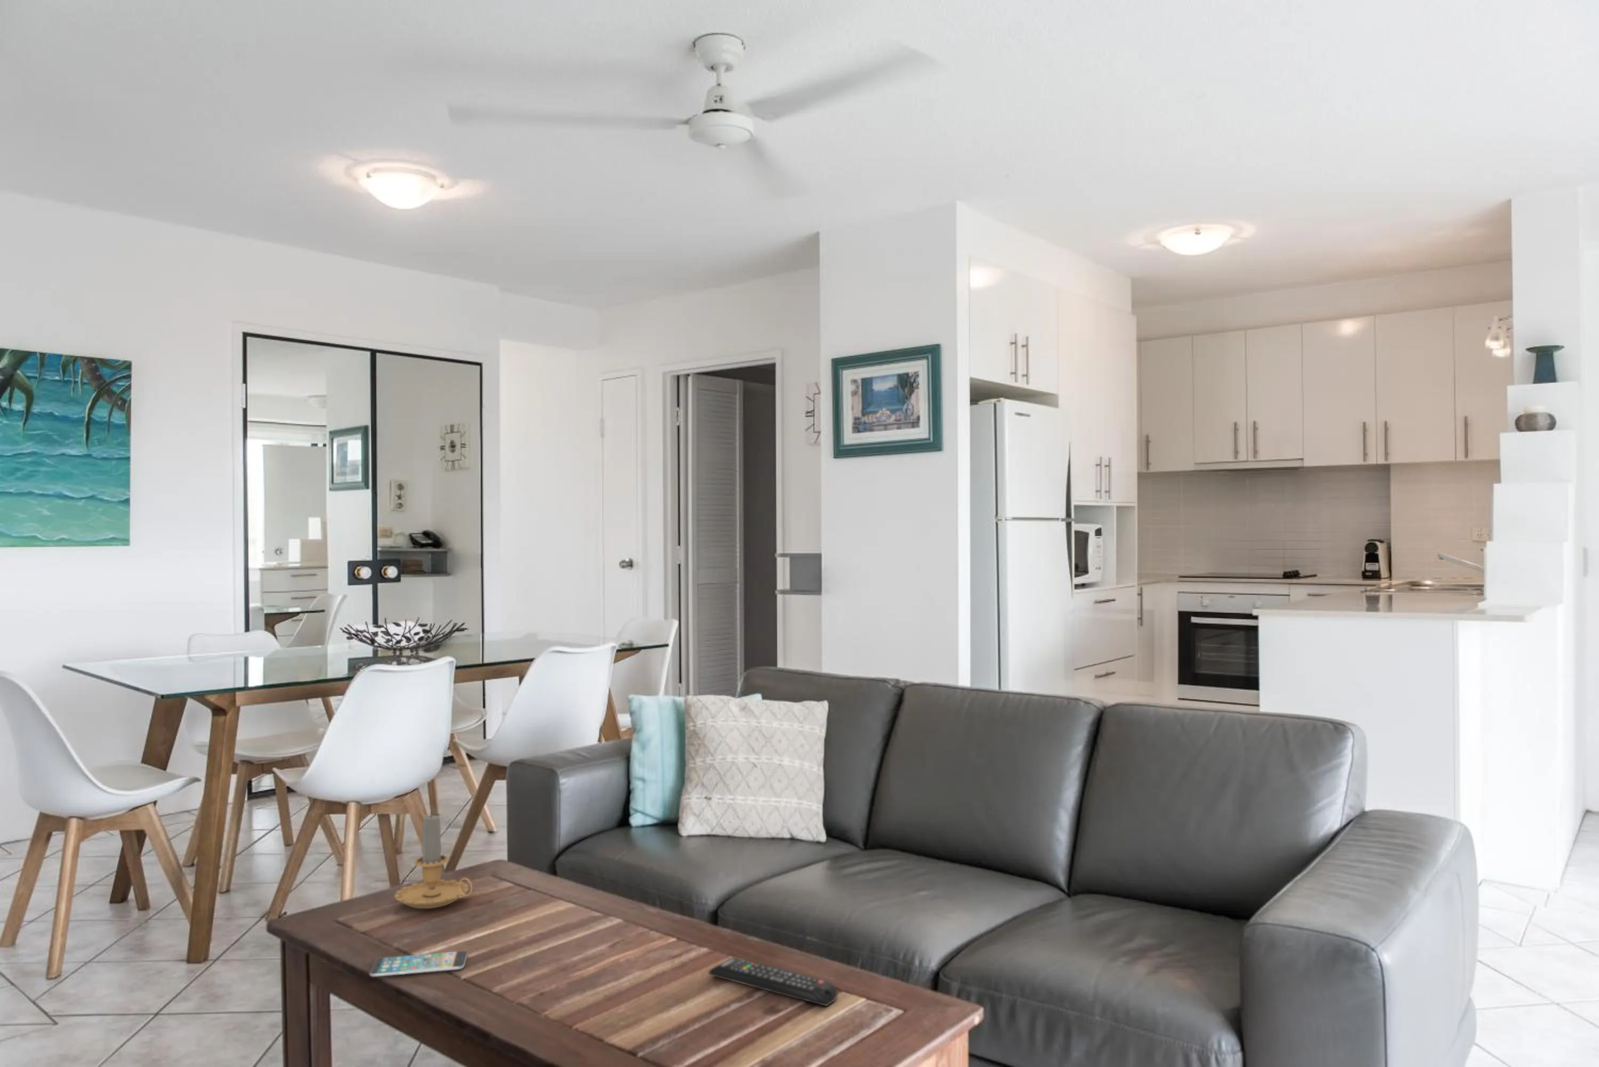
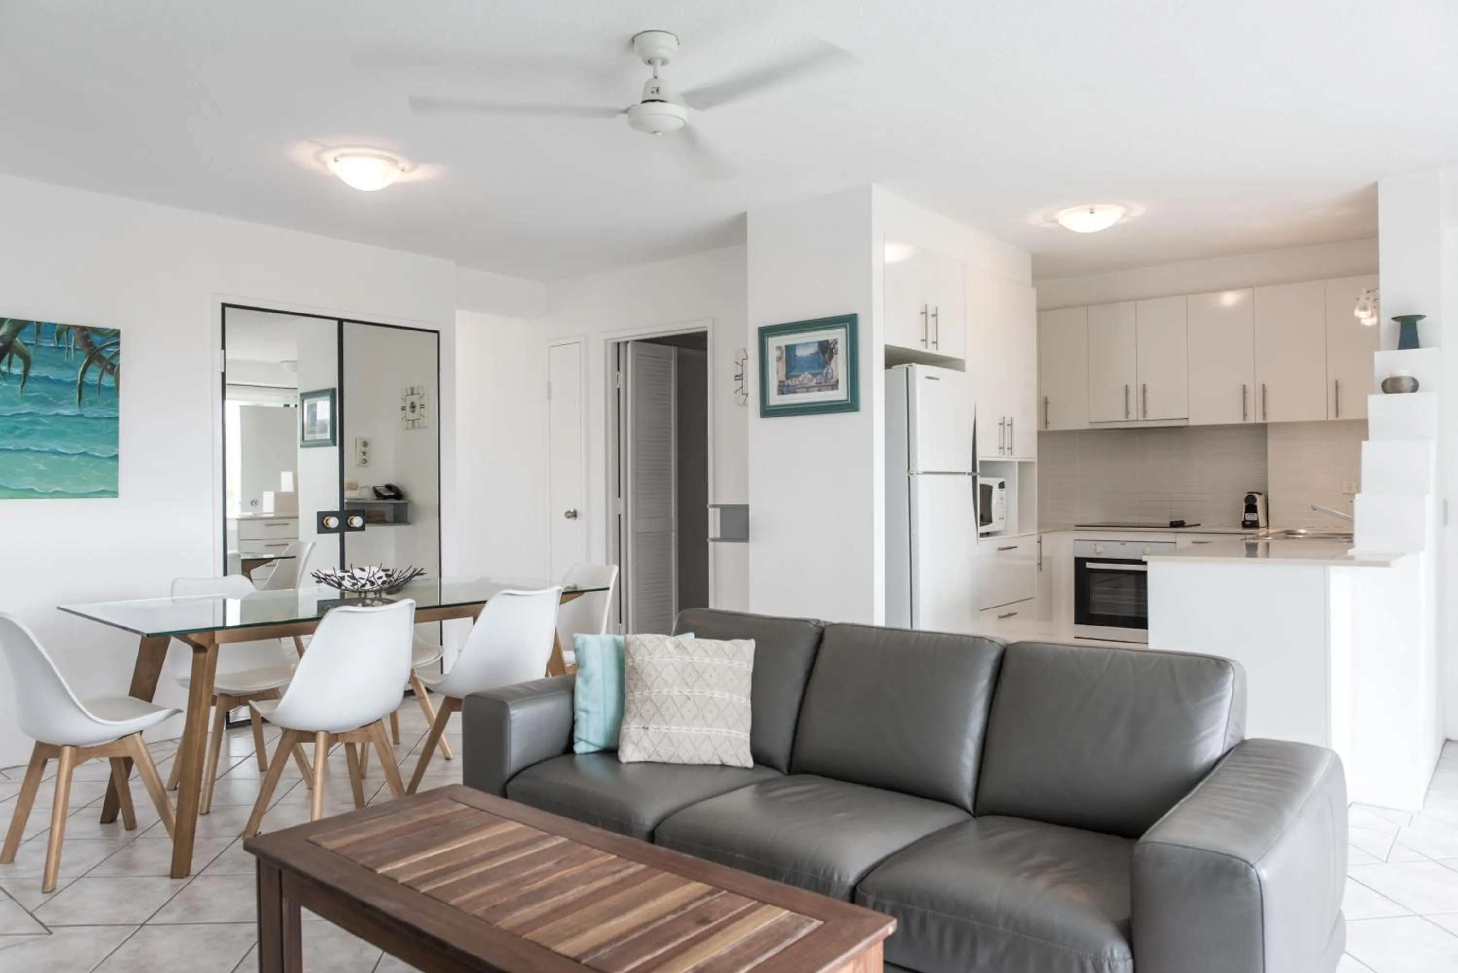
- remote control [708,956,838,1006]
- candle [394,811,473,910]
- smartphone [369,950,468,978]
